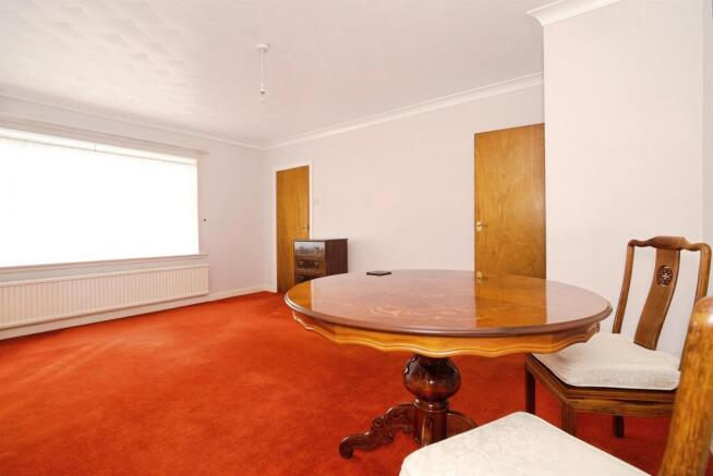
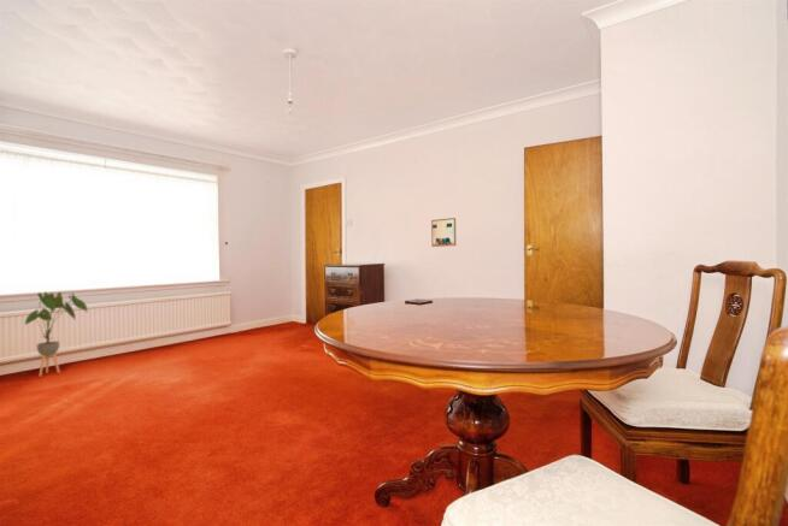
+ wall art [430,217,457,248]
+ house plant [24,291,89,378]
